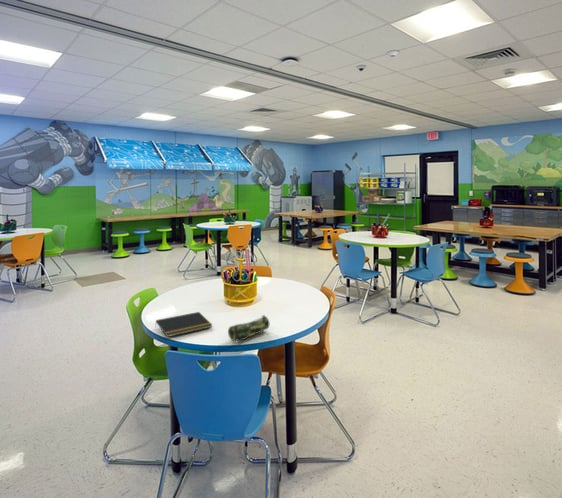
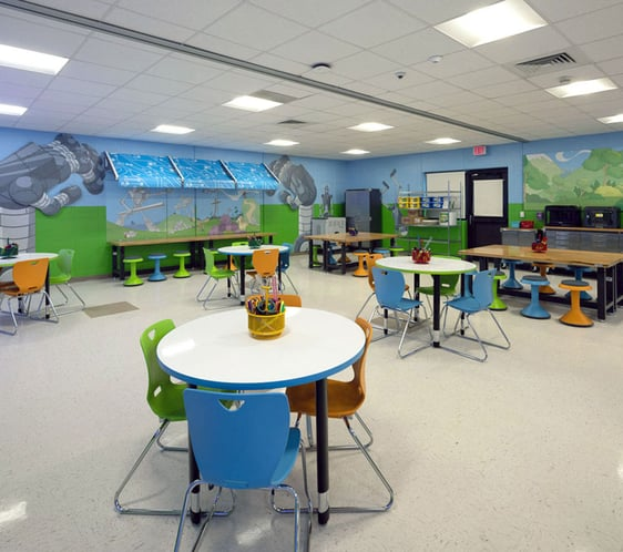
- pencil case [227,314,270,342]
- notepad [154,311,213,338]
